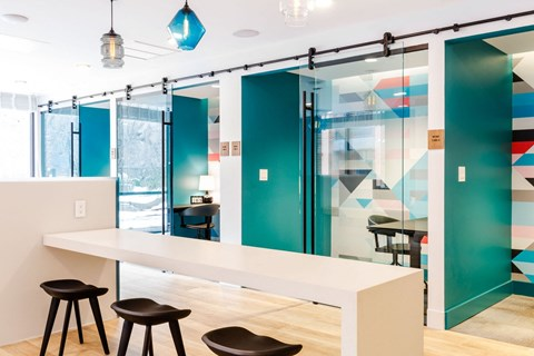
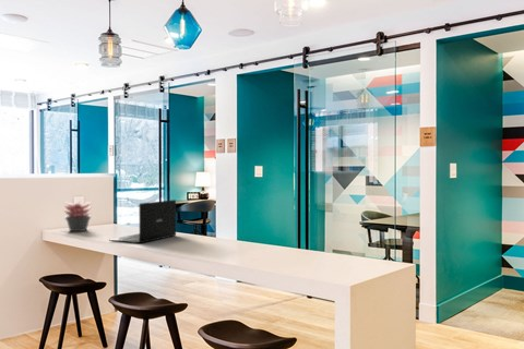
+ laptop [108,198,177,244]
+ succulent plant [62,201,93,232]
